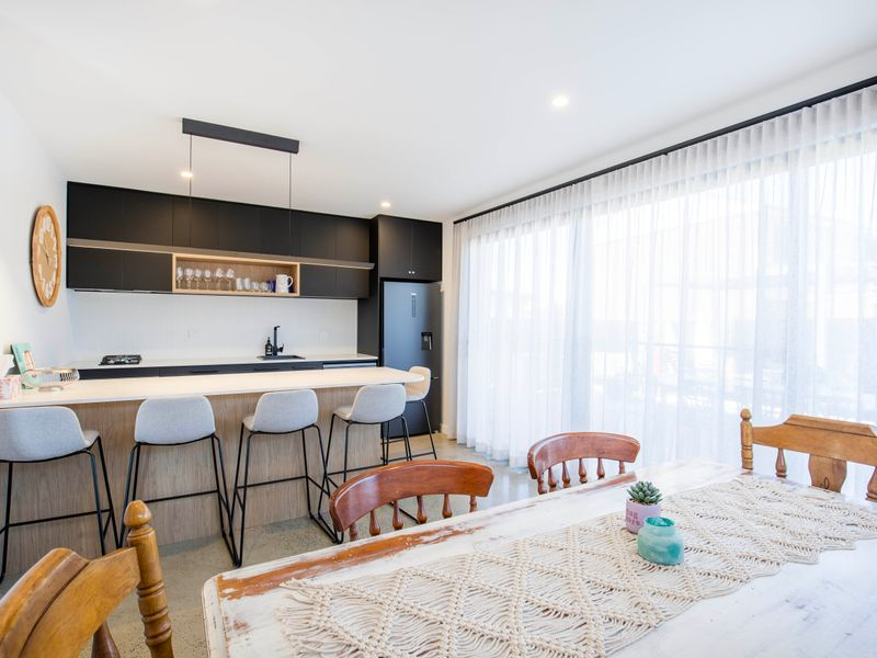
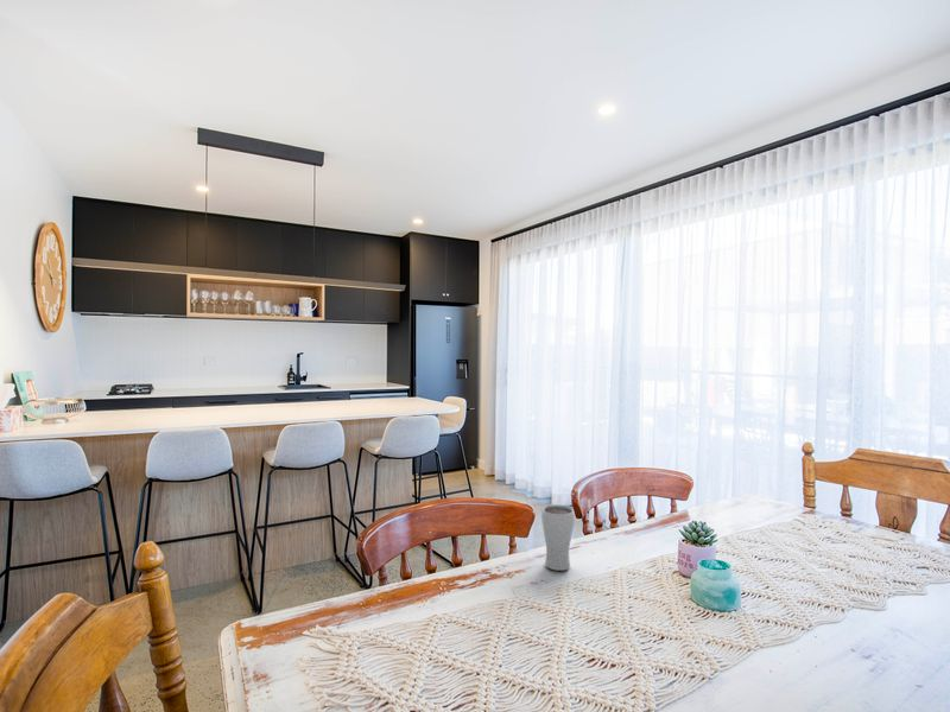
+ drinking glass [540,503,576,572]
